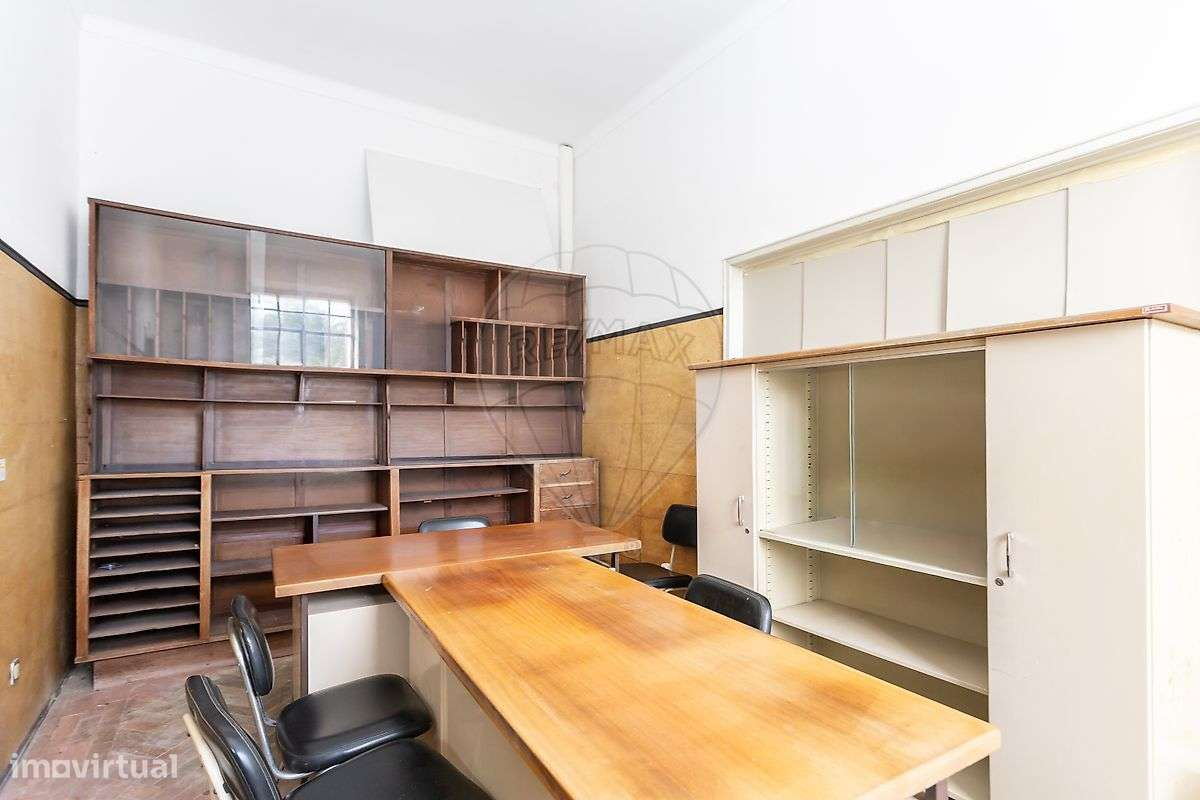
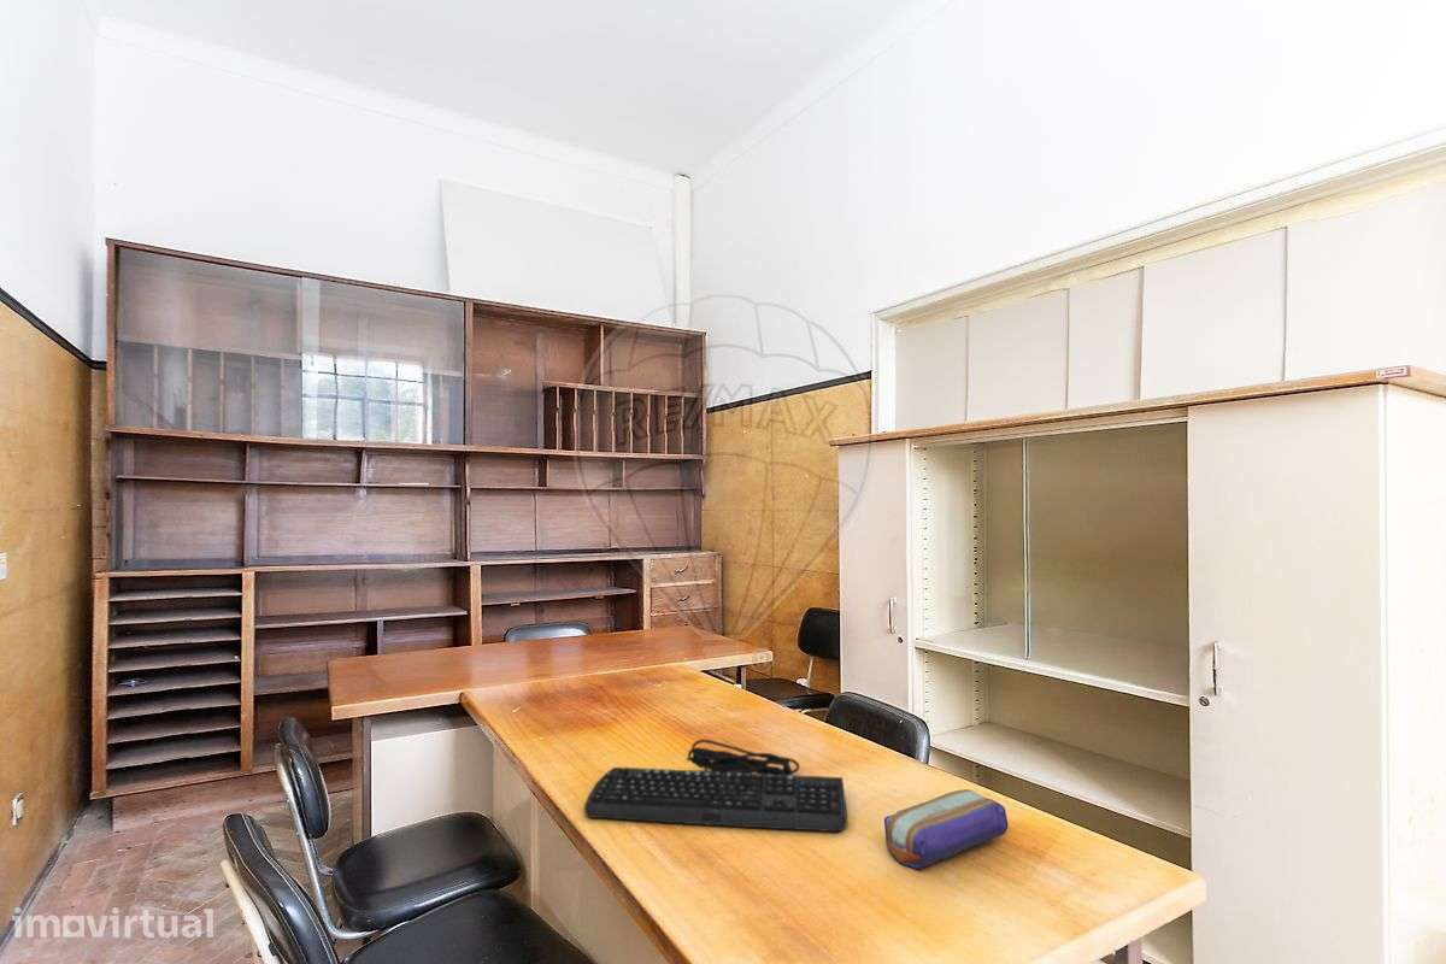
+ pencil case [883,788,1010,870]
+ keyboard [583,739,848,833]
